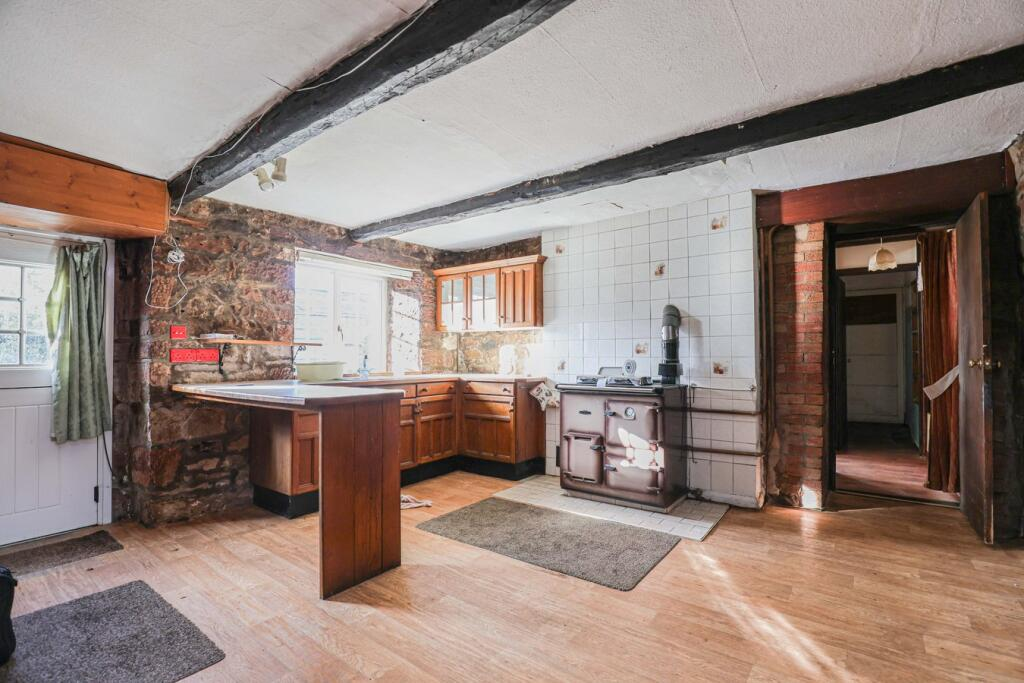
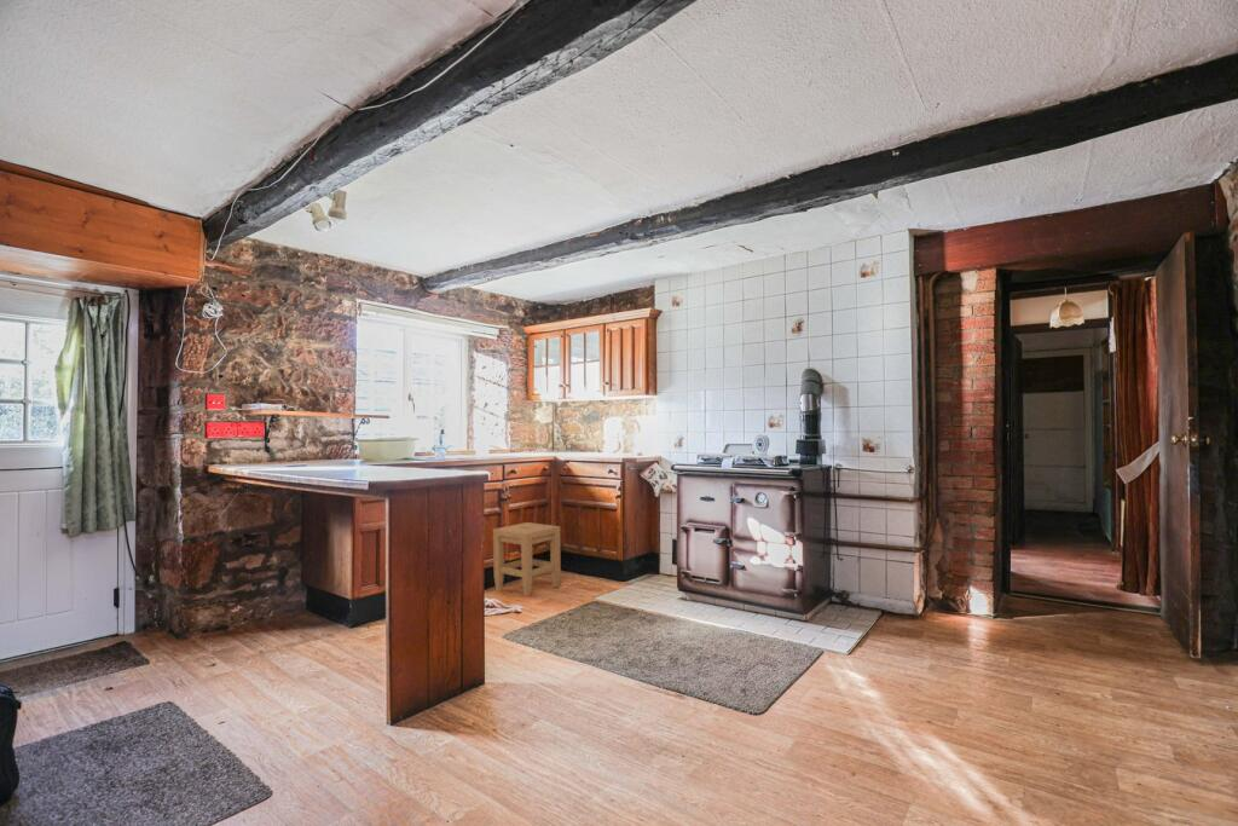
+ stool [492,521,562,599]
